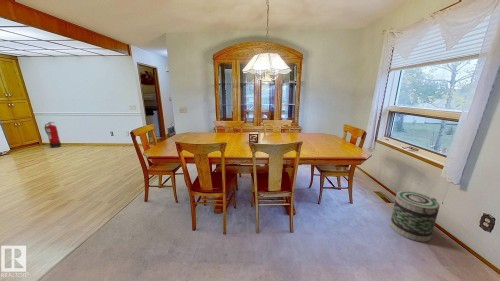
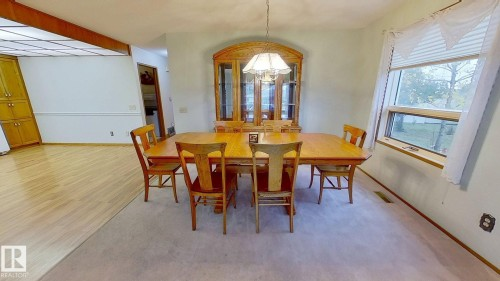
- basket [389,190,441,243]
- fire extinguisher [44,121,62,149]
